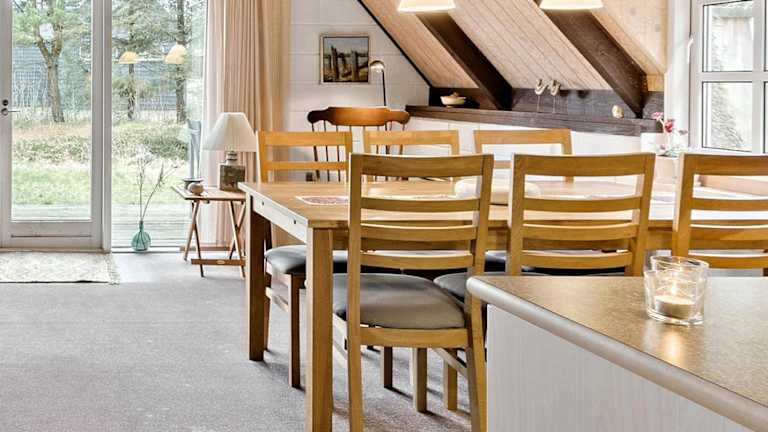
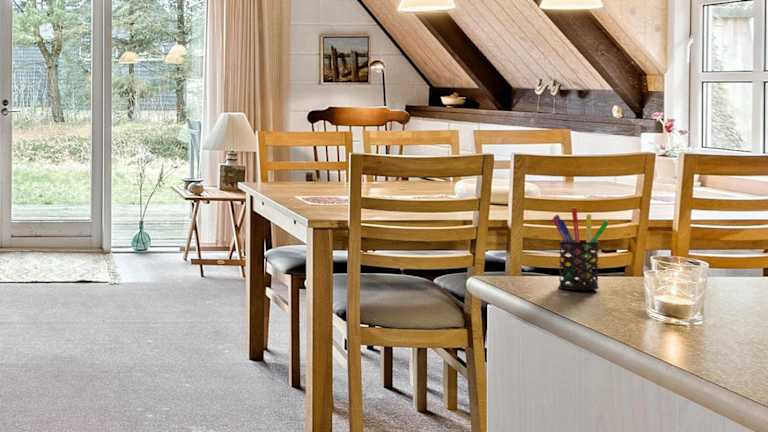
+ pen holder [552,206,610,291]
